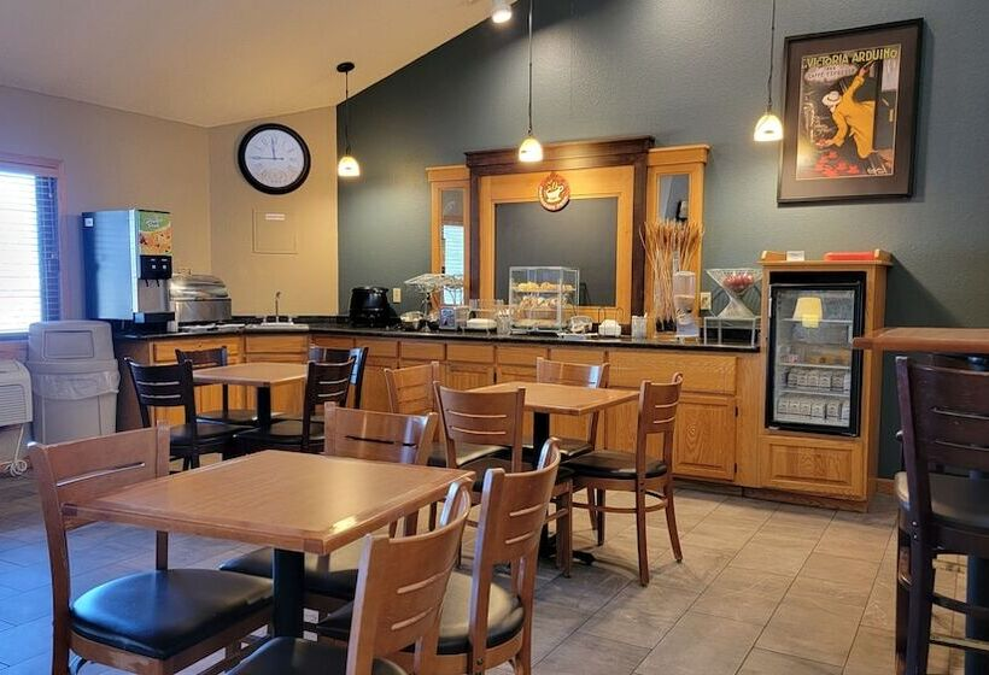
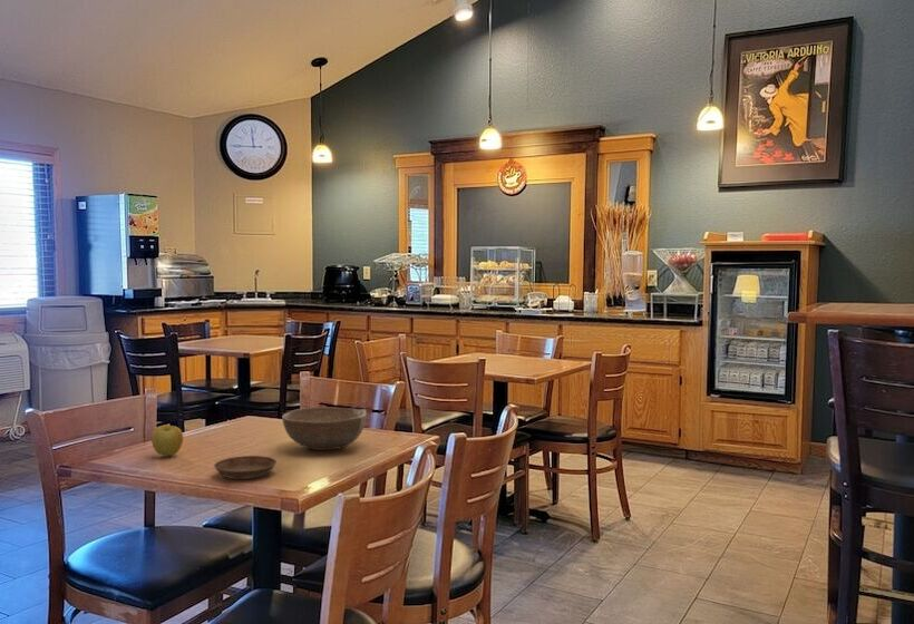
+ apple [150,423,184,457]
+ bowl [281,407,368,451]
+ saucer [213,455,278,480]
